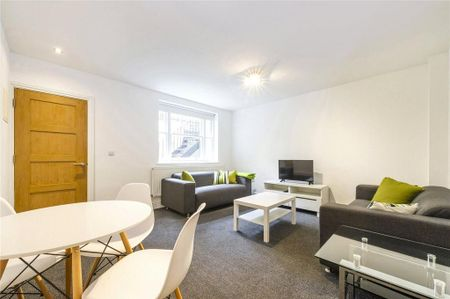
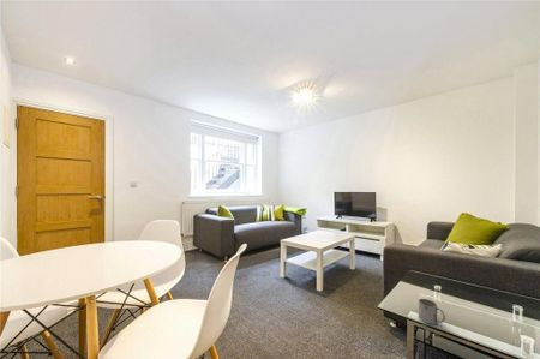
+ mug [418,298,446,325]
